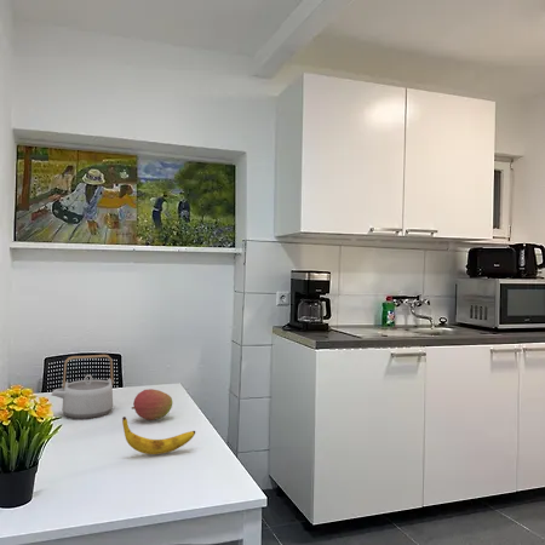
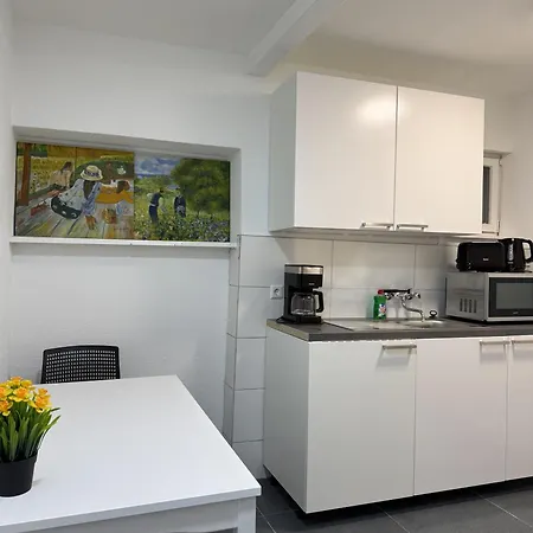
- banana [121,415,196,455]
- teapot [51,354,115,420]
- fruit [131,388,174,421]
